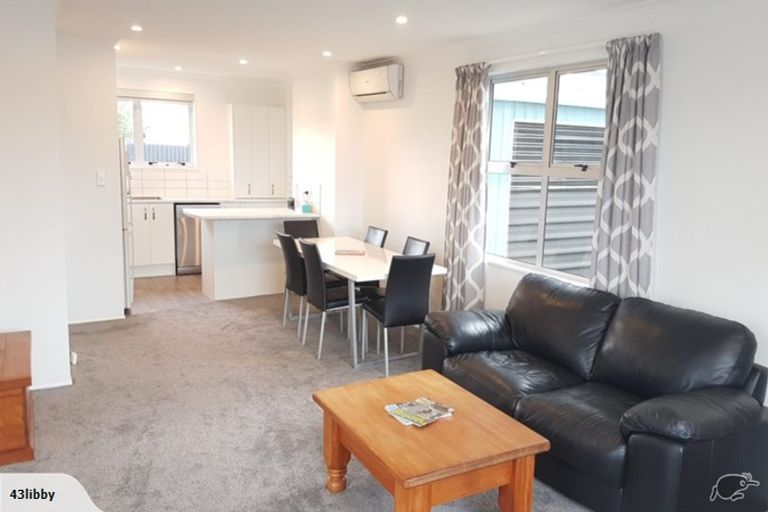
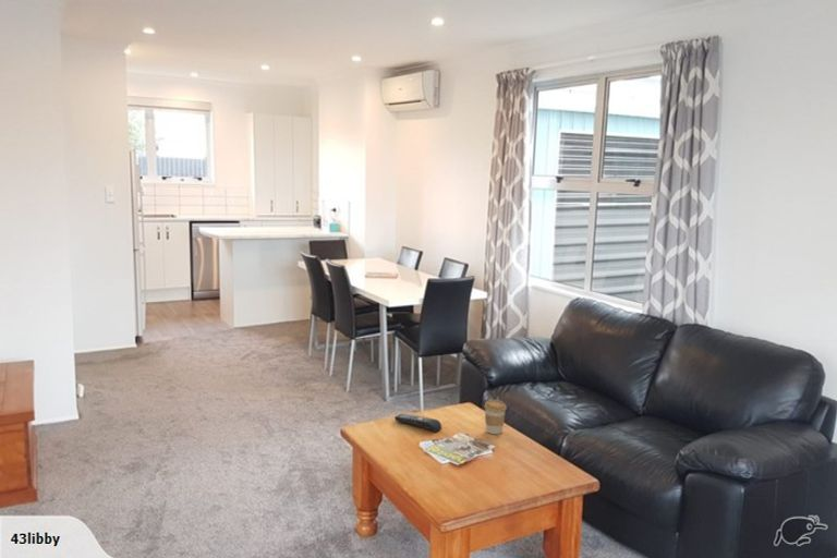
+ remote control [393,413,442,433]
+ coffee cup [484,399,508,435]
